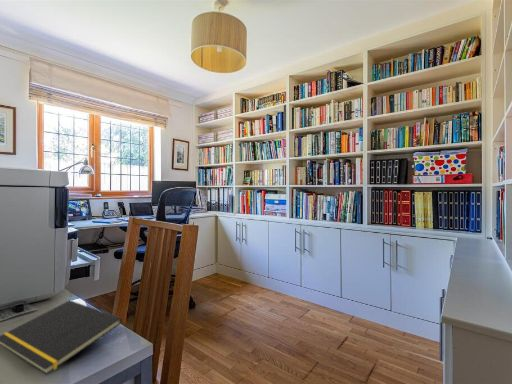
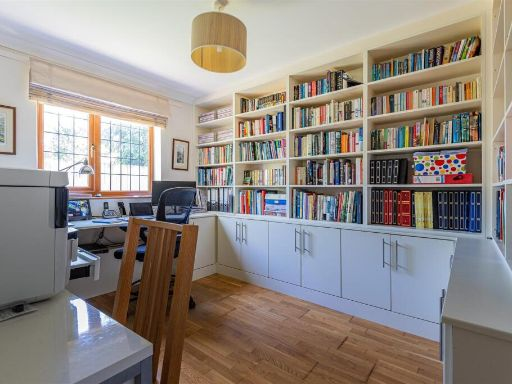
- notepad [0,299,123,376]
